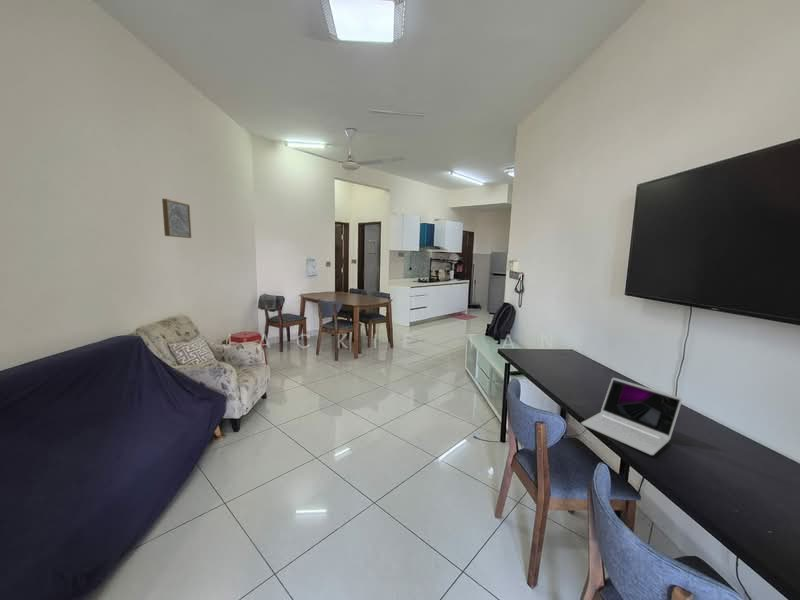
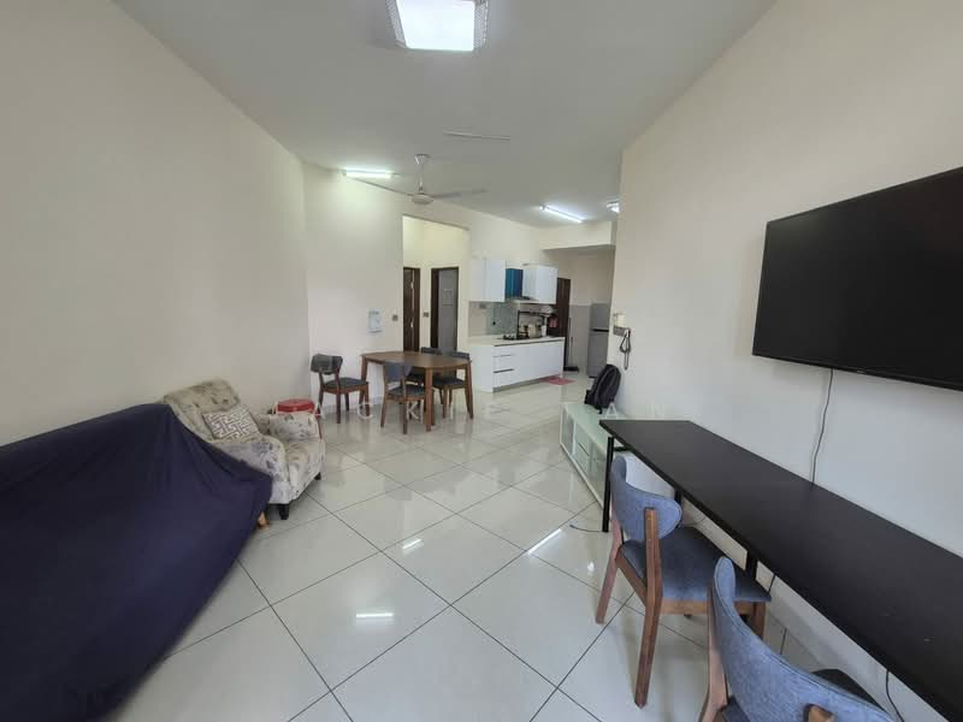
- laptop [580,377,683,456]
- wall art [161,198,192,239]
